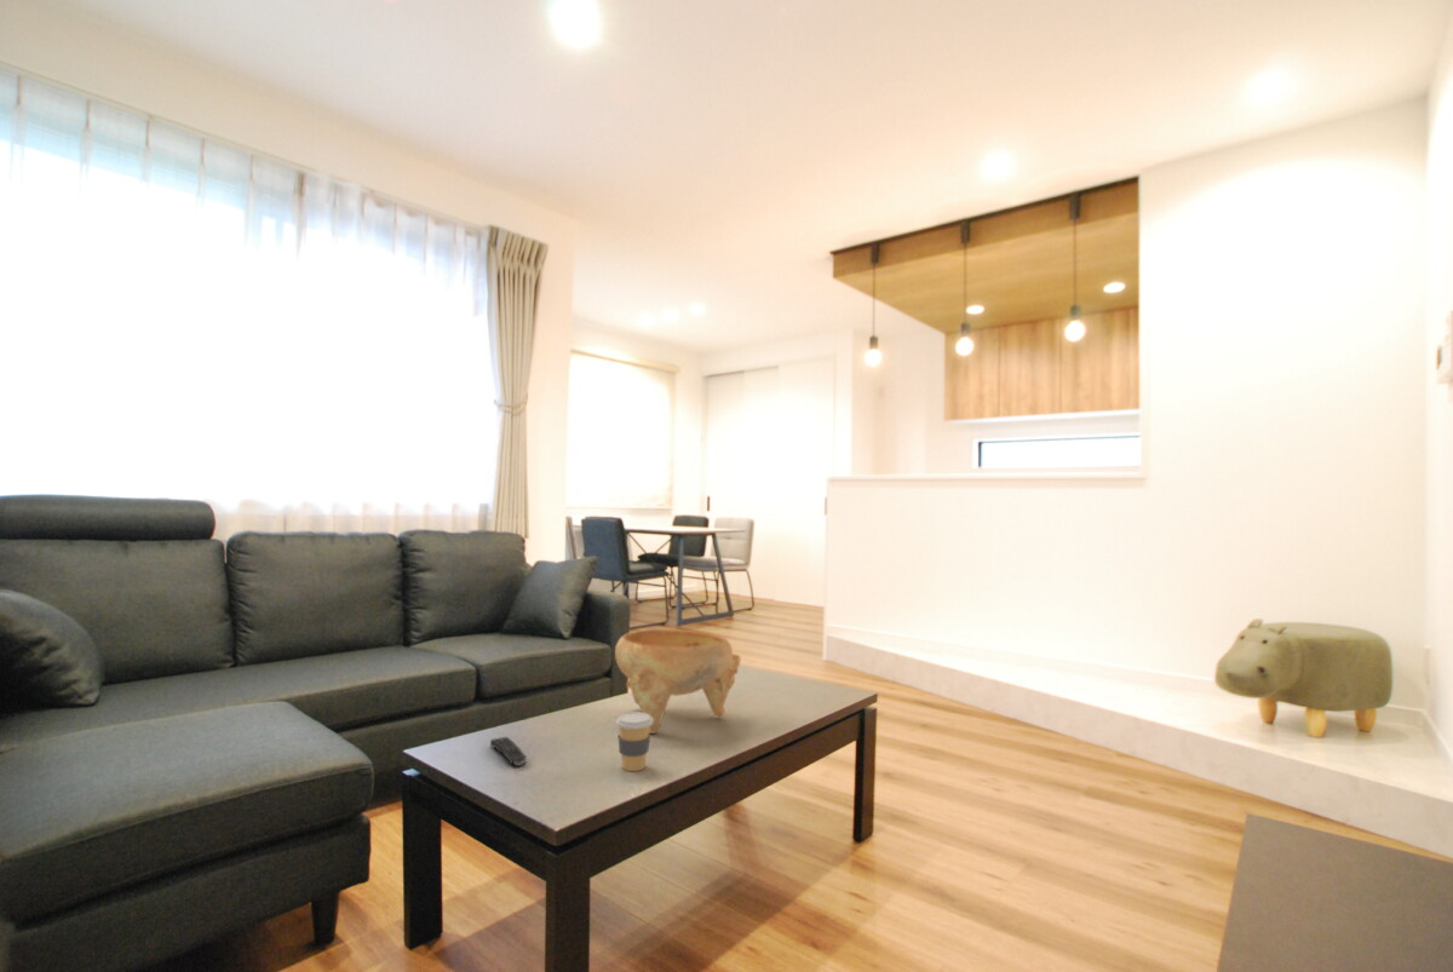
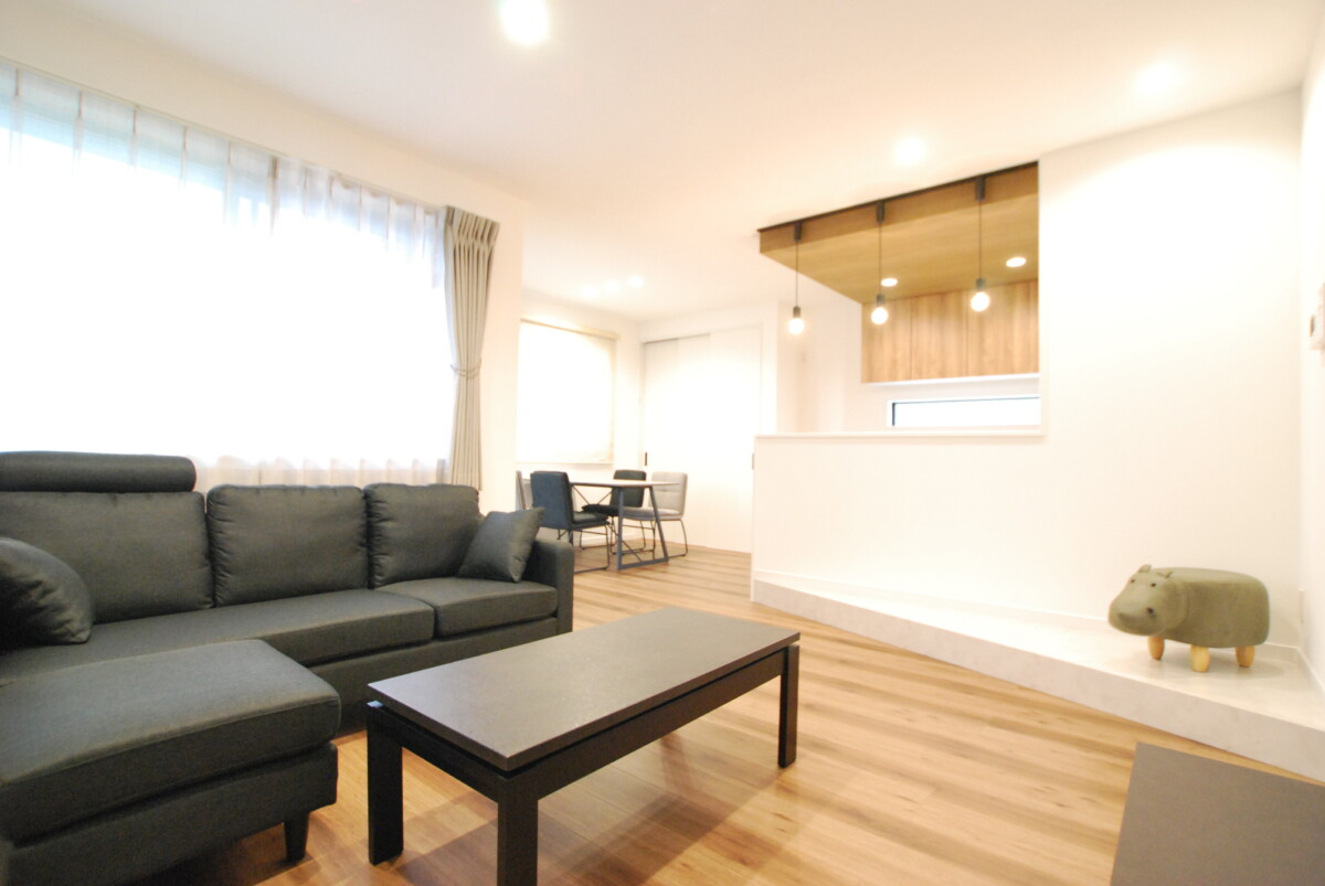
- coffee cup [615,711,653,772]
- decorative bowl [614,628,741,735]
- remote control [489,736,528,767]
